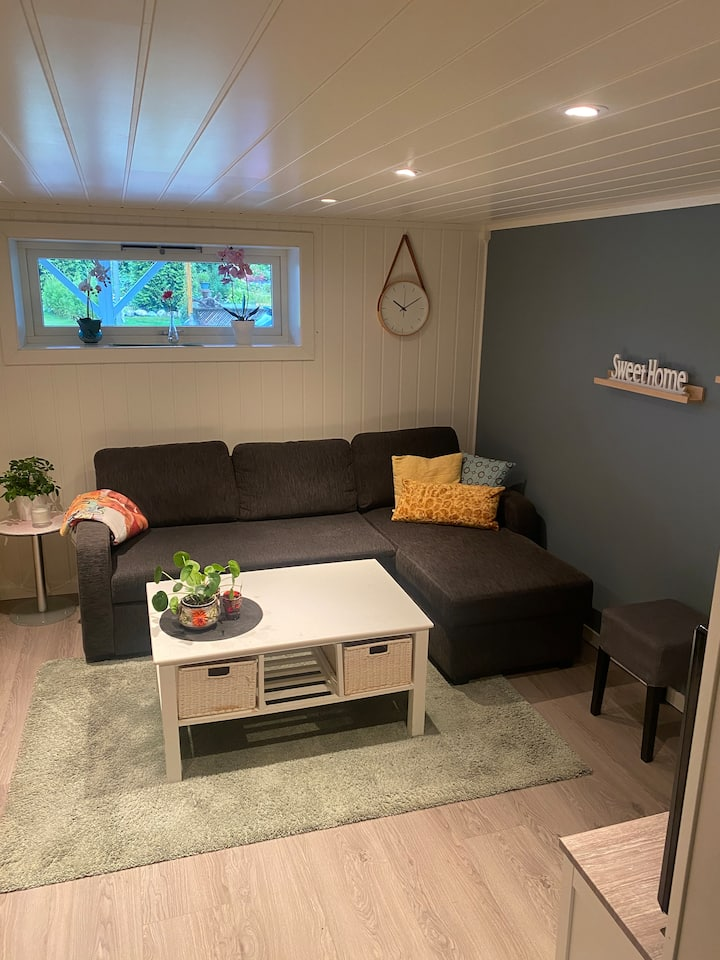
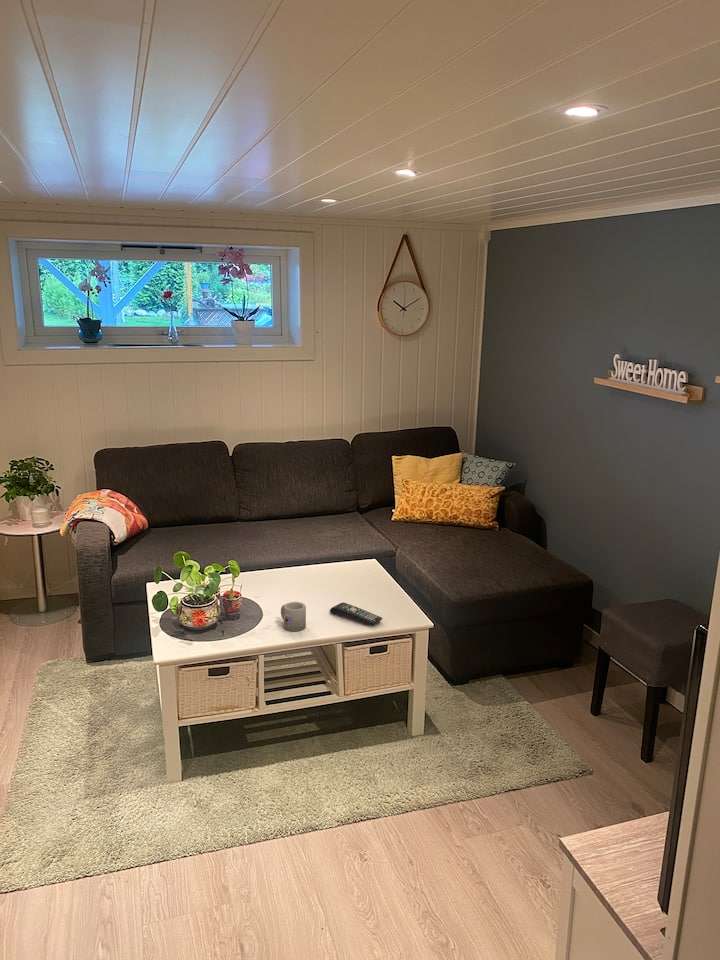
+ mug [280,601,307,632]
+ remote control [329,602,383,627]
